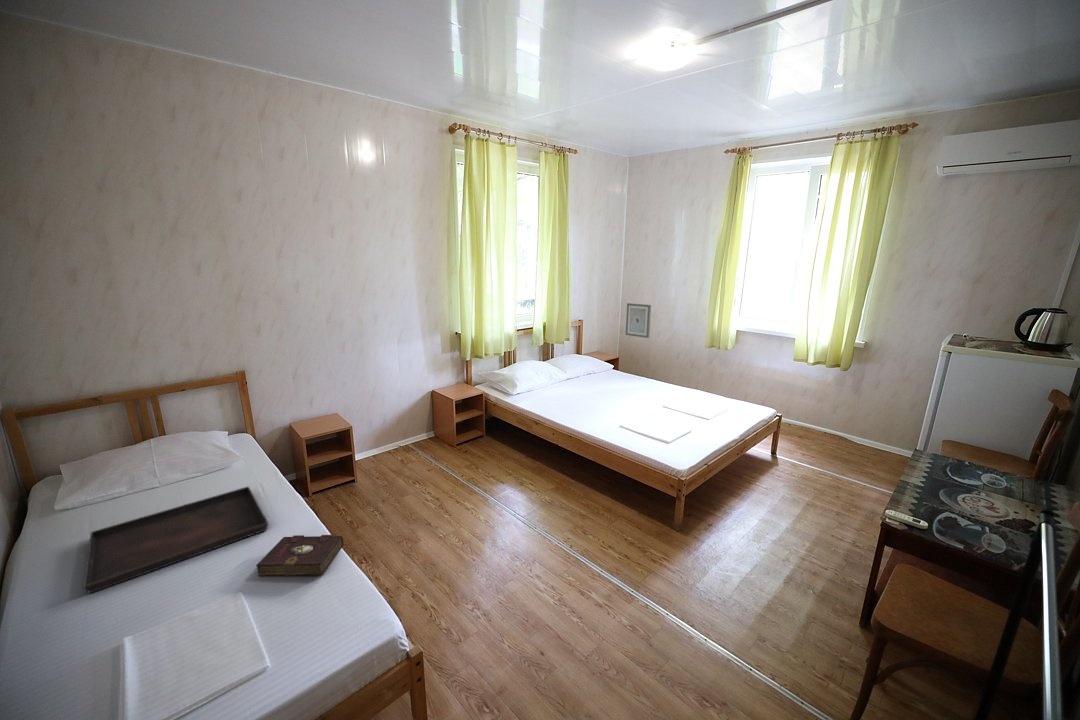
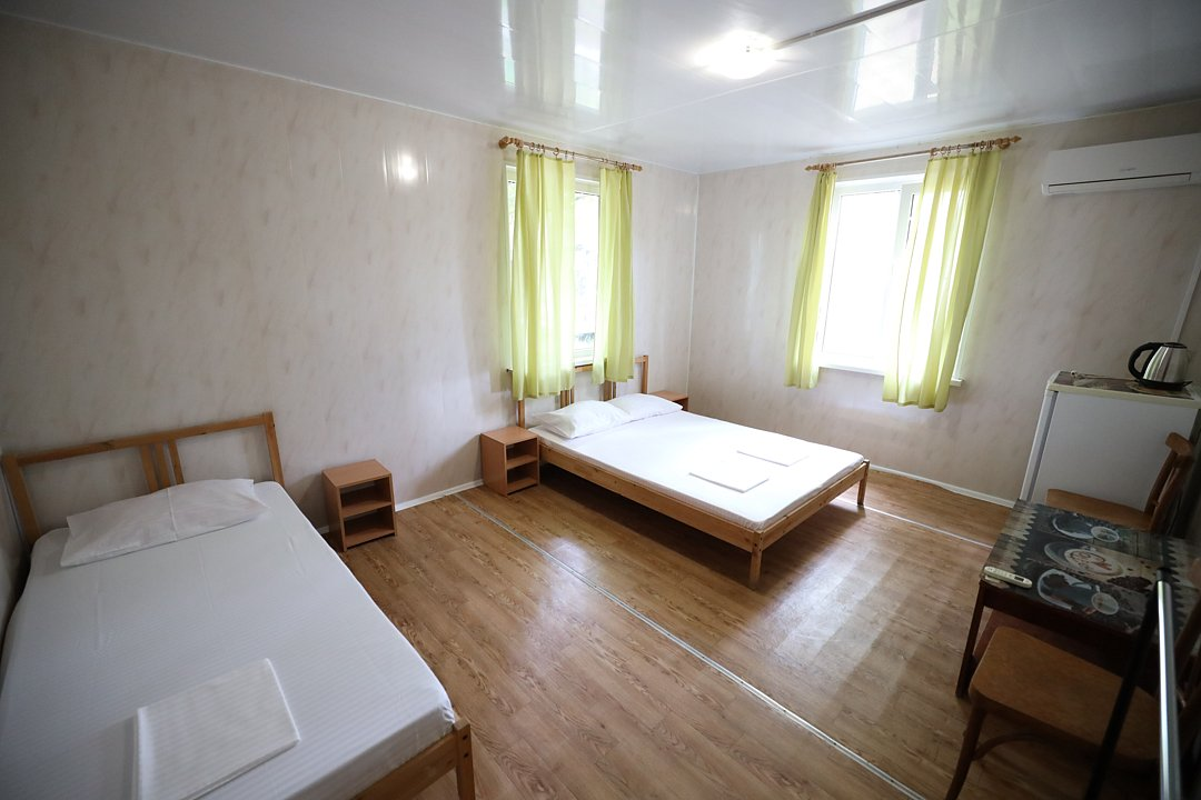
- book [255,534,344,577]
- wall art [625,302,652,339]
- serving tray [82,486,270,594]
